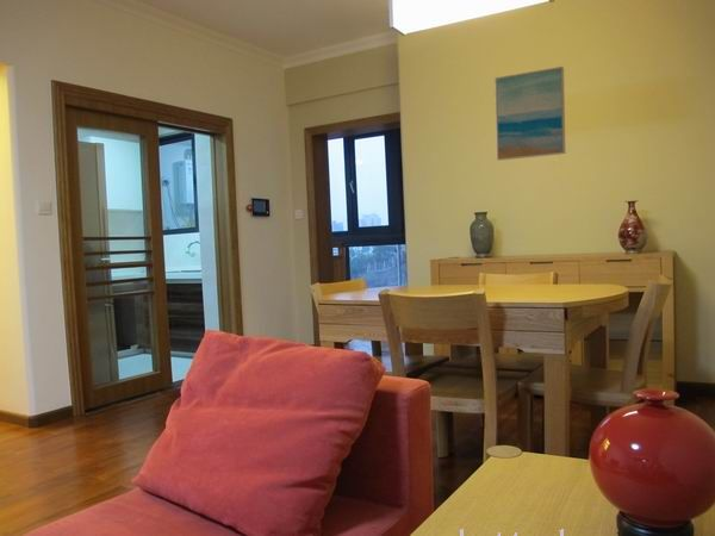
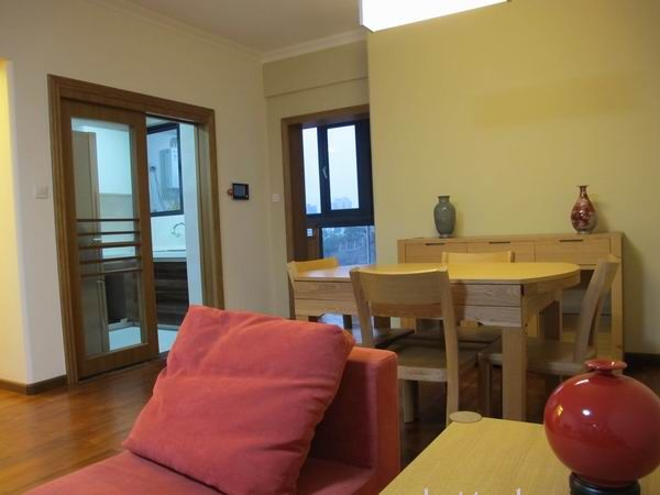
- wall art [493,66,567,162]
